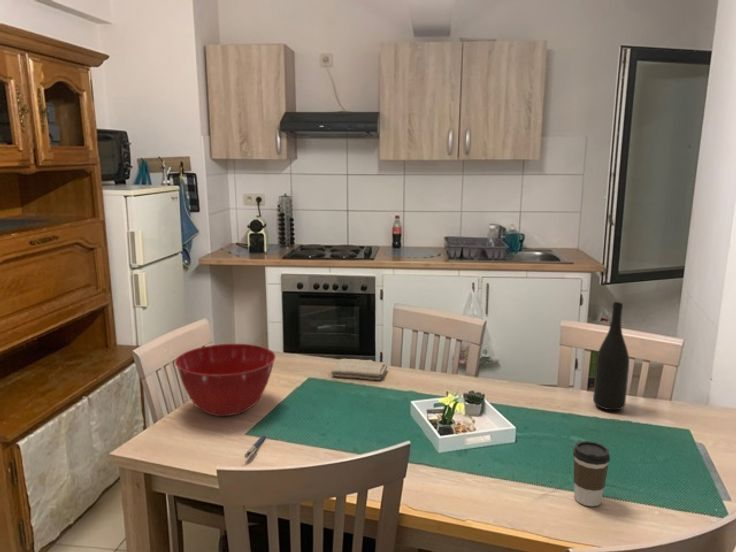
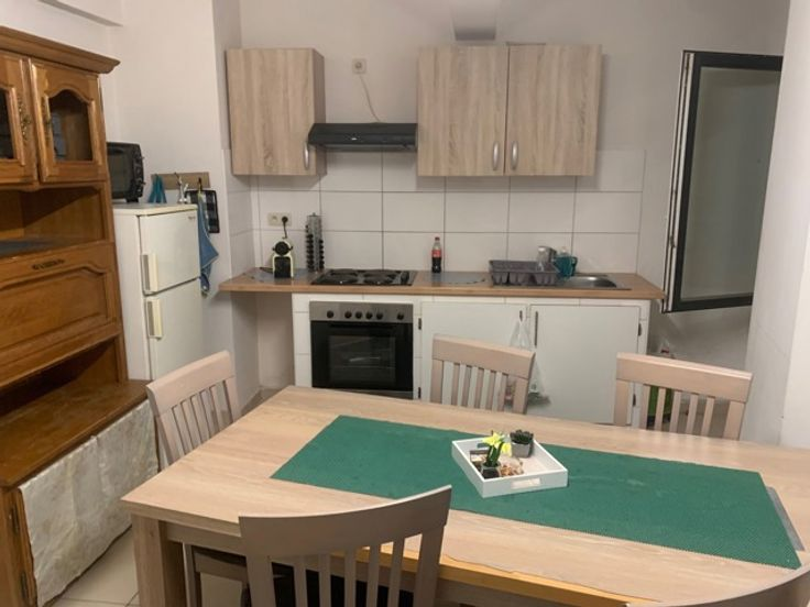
- wine bottle [592,301,630,411]
- washcloth [330,358,388,381]
- pen [243,434,266,459]
- coffee cup [572,440,611,507]
- mixing bowl [174,343,277,417]
